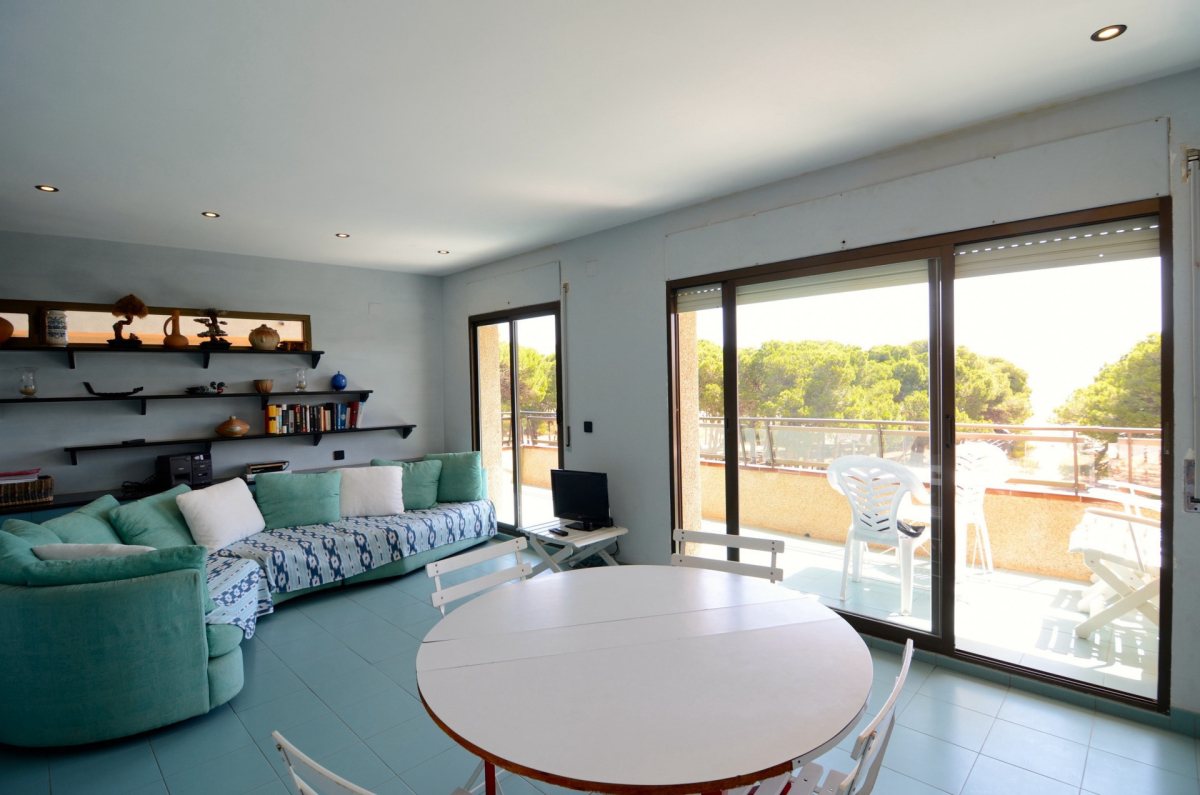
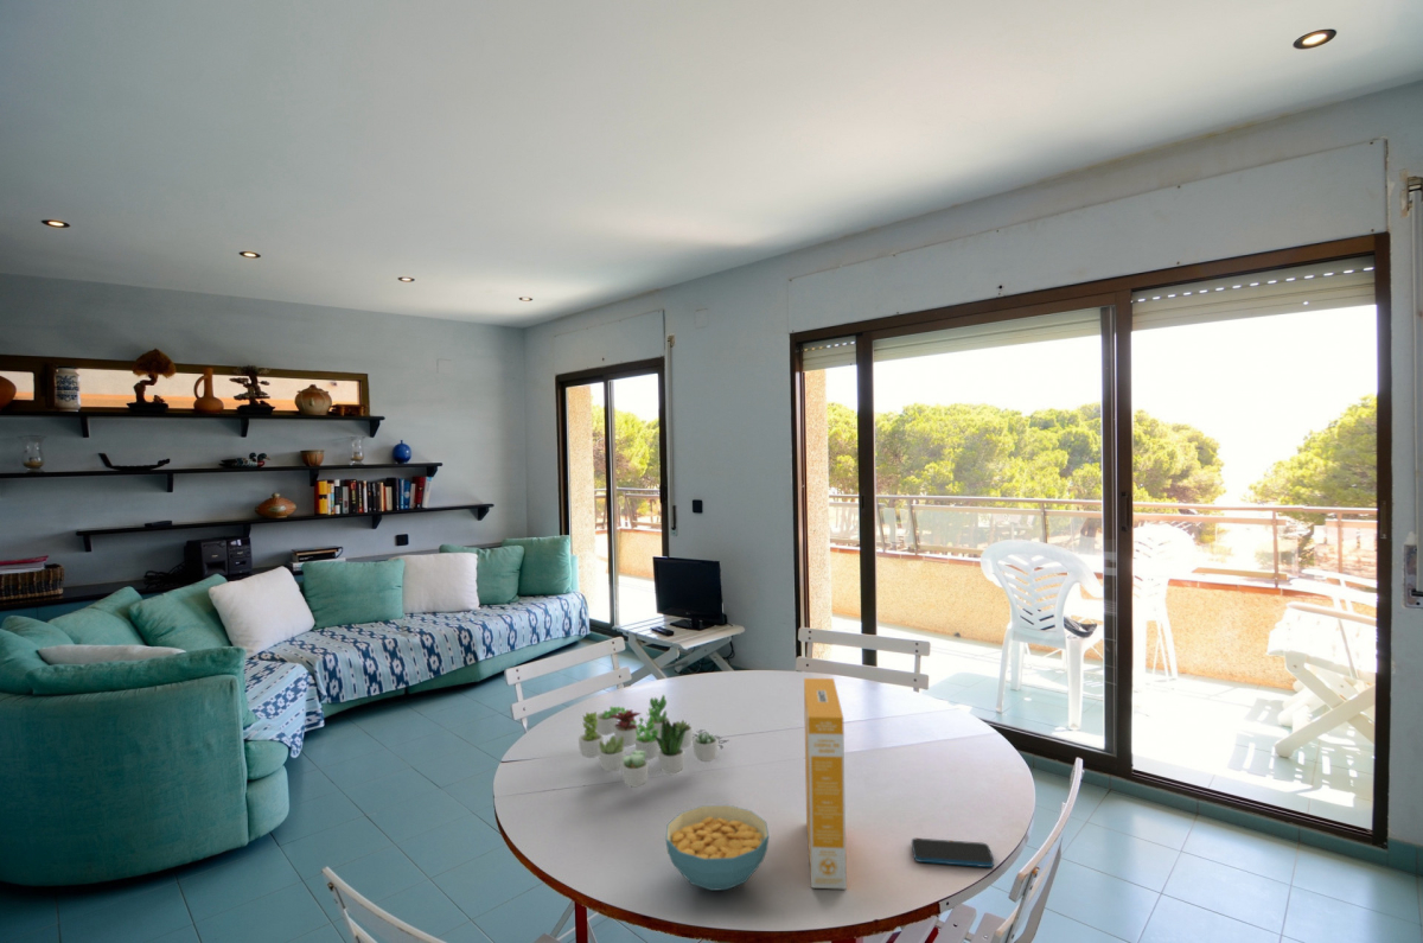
+ cereal bowl [664,804,770,892]
+ cereal box [803,677,848,891]
+ succulent plant [578,694,730,789]
+ smartphone [911,837,995,868]
